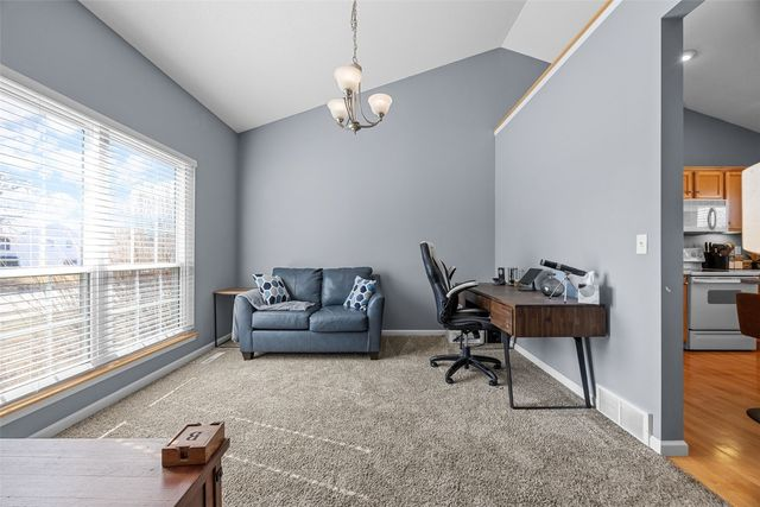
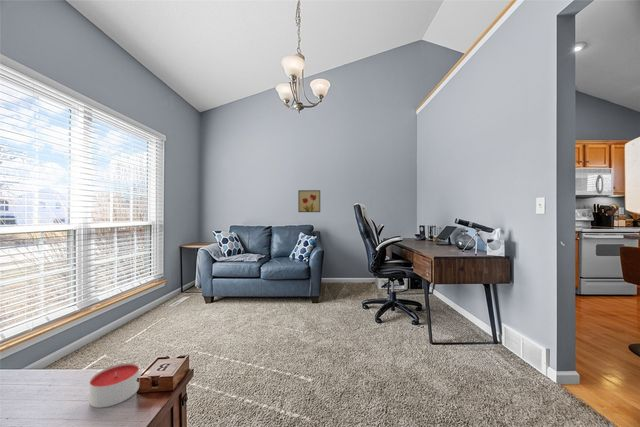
+ candle [89,362,140,409]
+ wall art [297,189,321,213]
